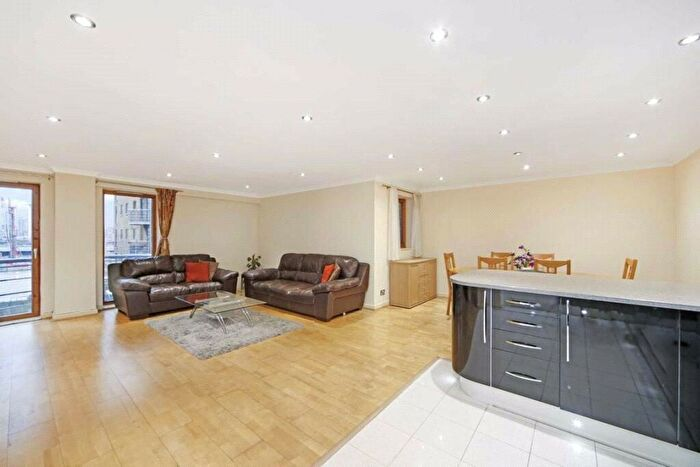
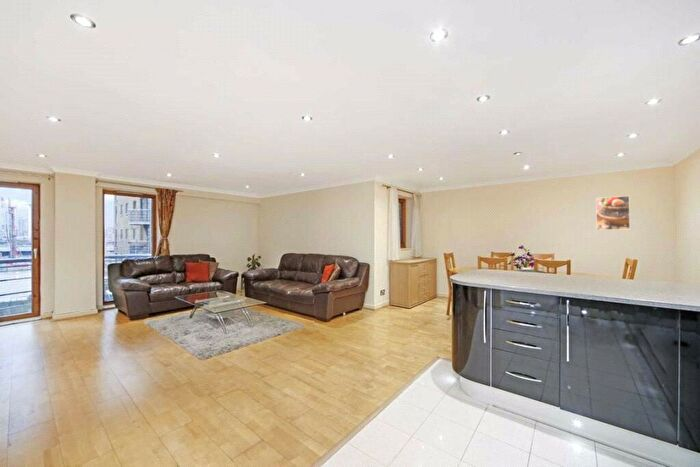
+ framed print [595,195,631,231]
